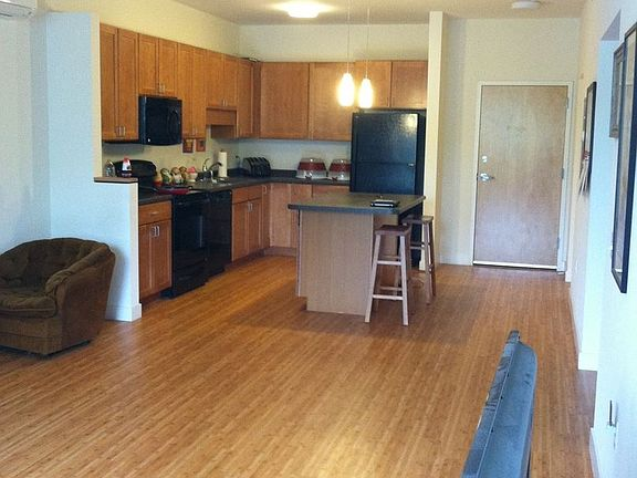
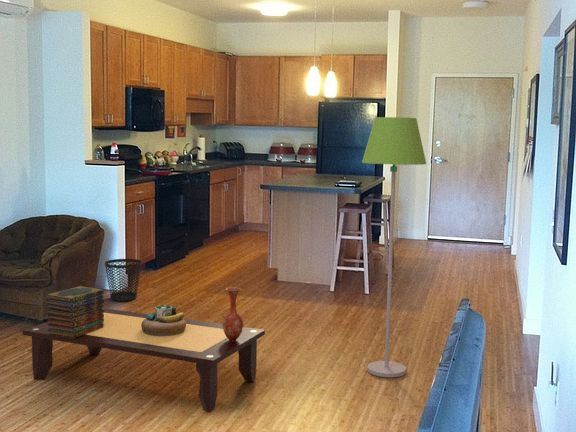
+ book stack [45,285,105,339]
+ decorative bowl [141,303,186,336]
+ vase [222,287,244,341]
+ floor lamp [361,116,427,378]
+ coffee table [22,307,266,414]
+ wastebasket [104,258,143,302]
